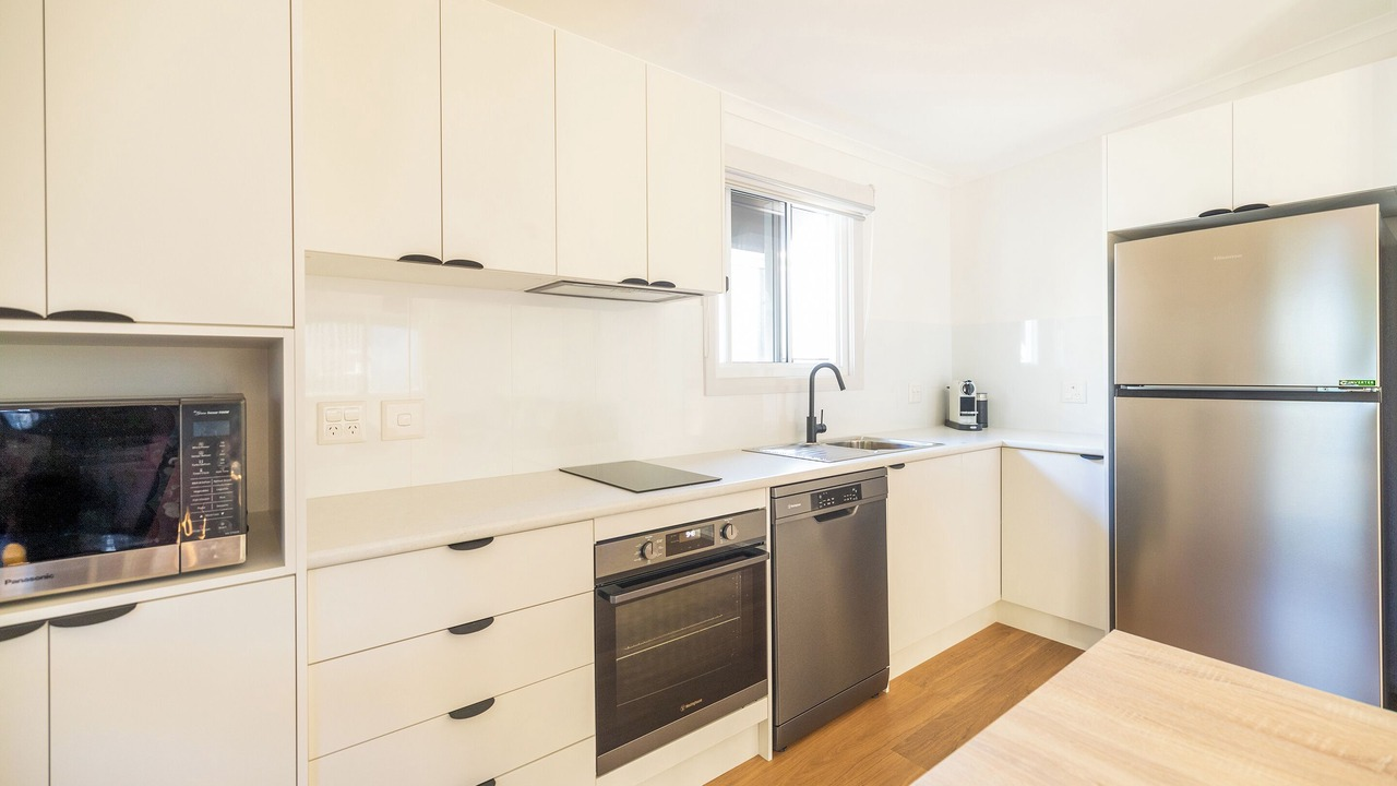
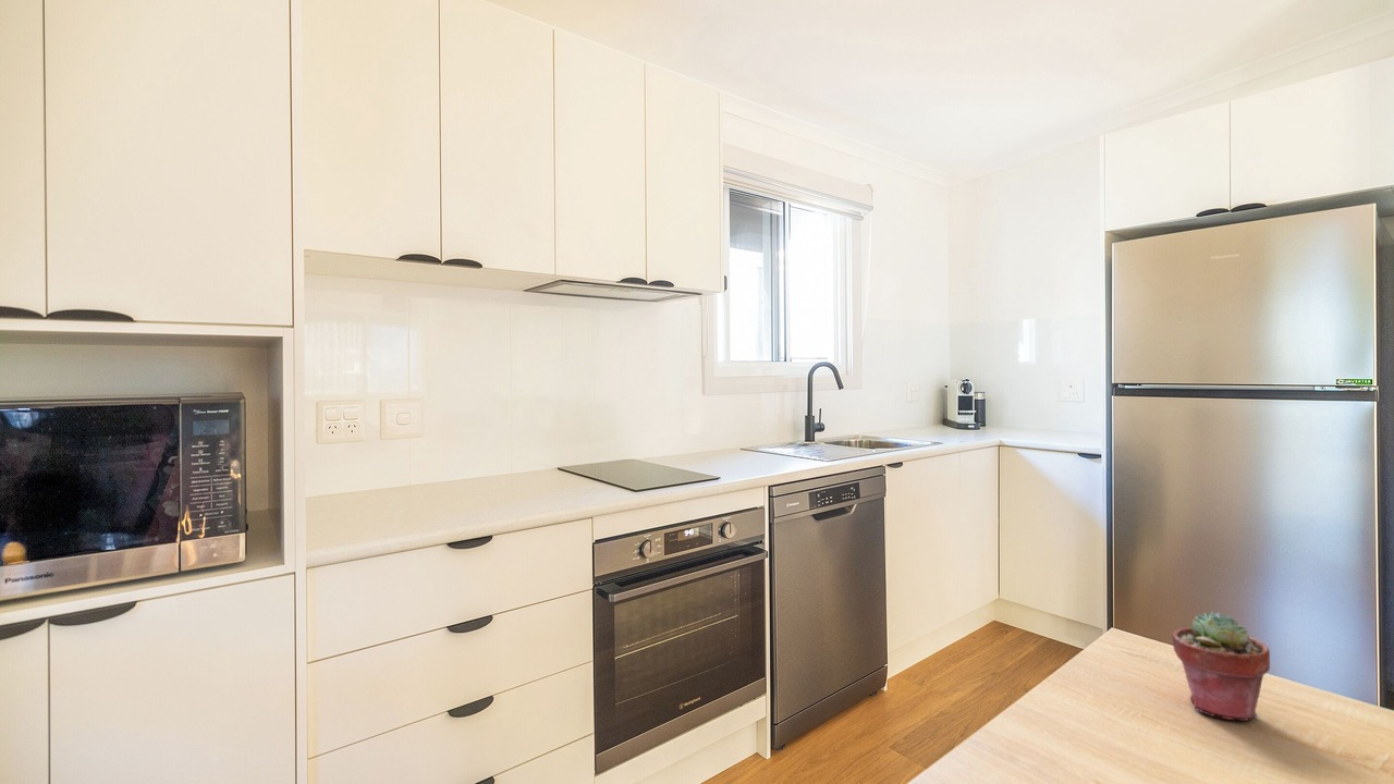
+ potted succulent [1171,611,1271,722]
